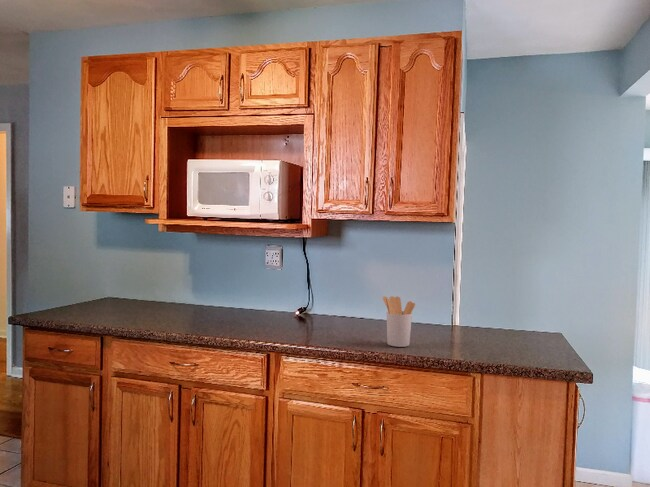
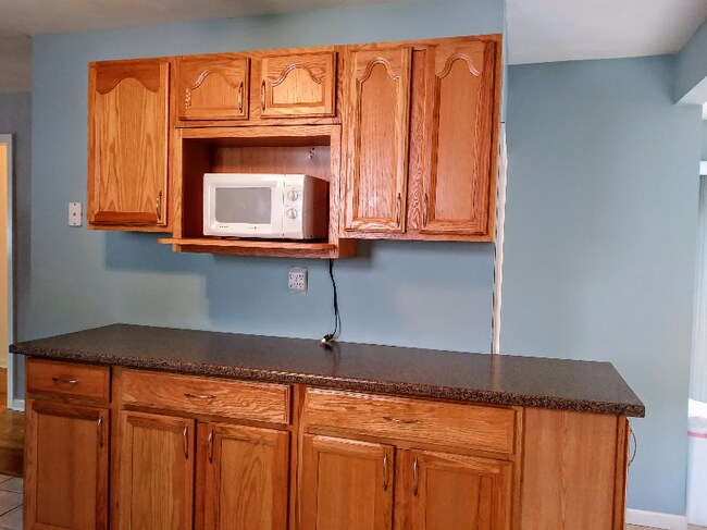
- utensil holder [382,295,416,348]
